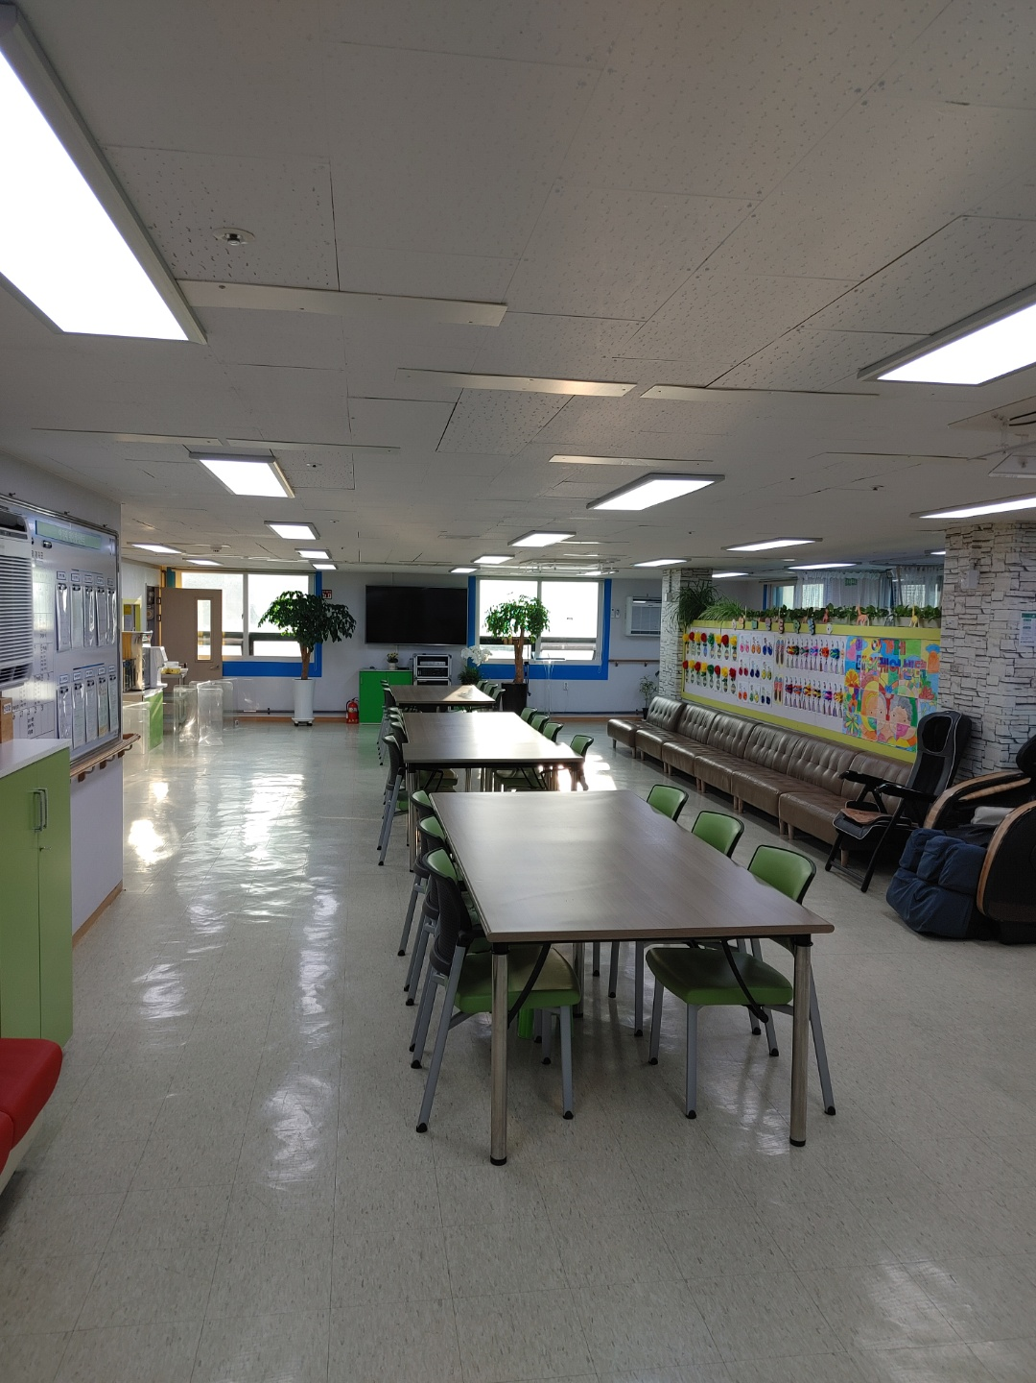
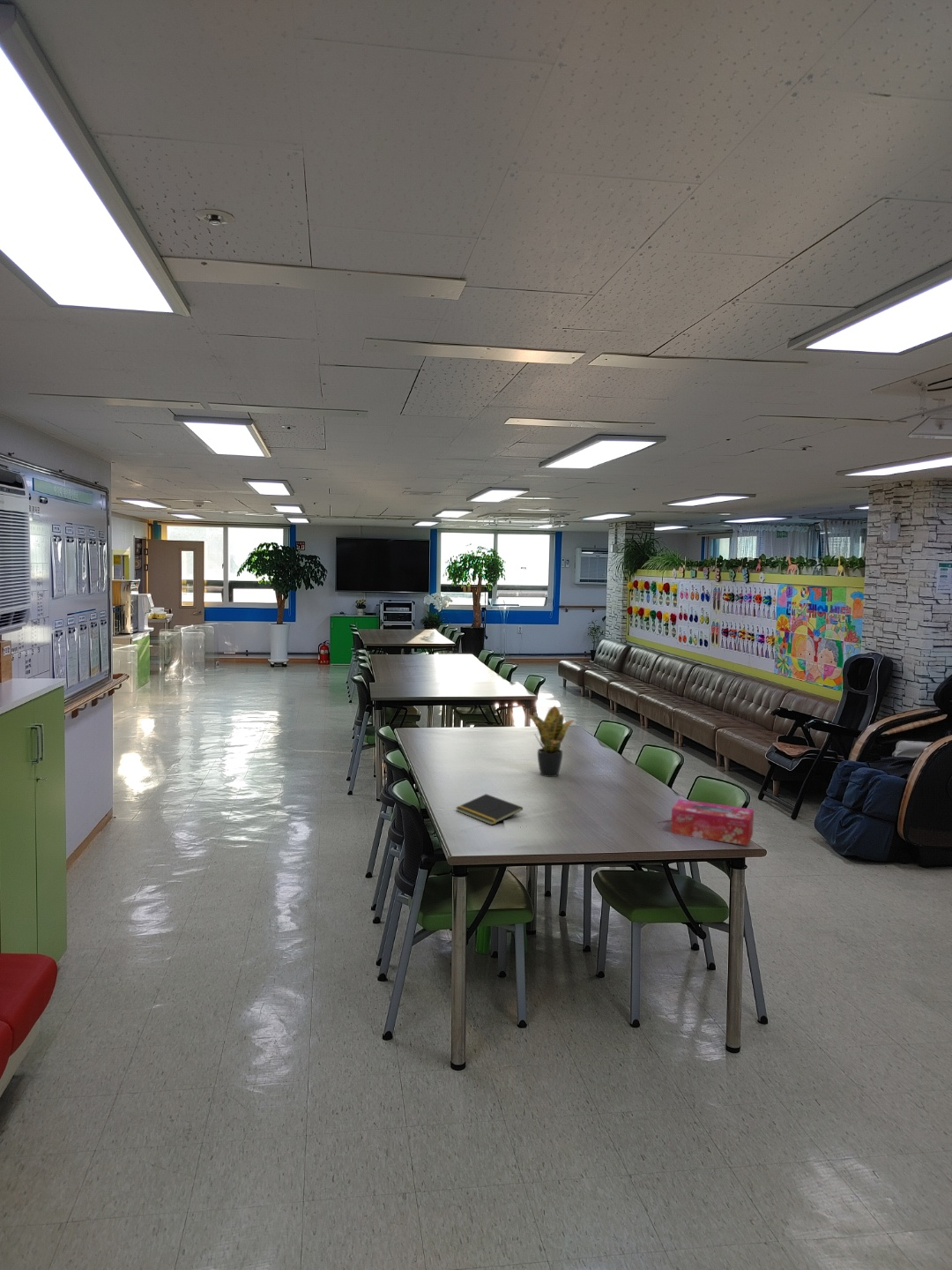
+ potted plant [527,705,575,778]
+ notepad [455,793,524,826]
+ tissue box [670,798,755,847]
